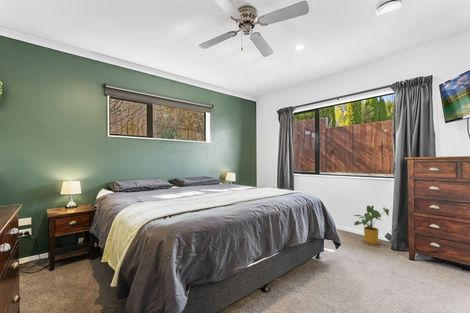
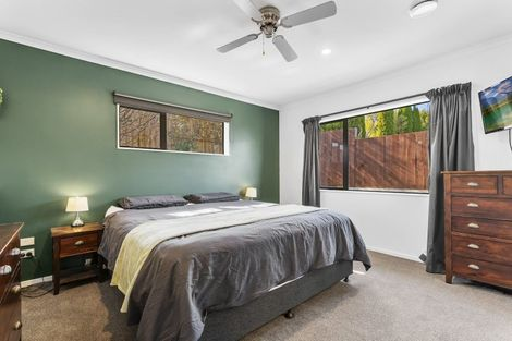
- house plant [353,205,390,246]
